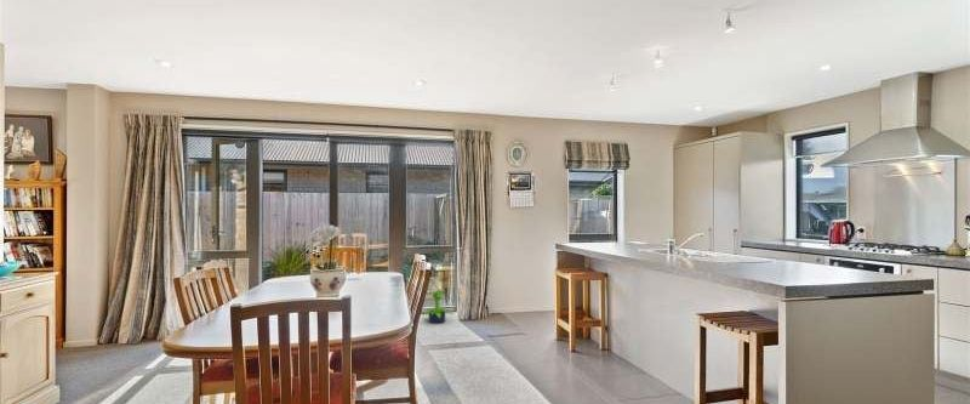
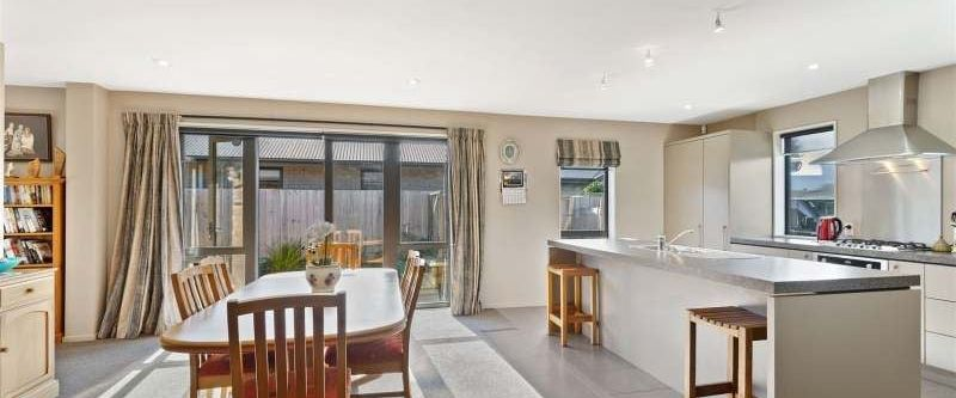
- potted plant [422,289,452,324]
